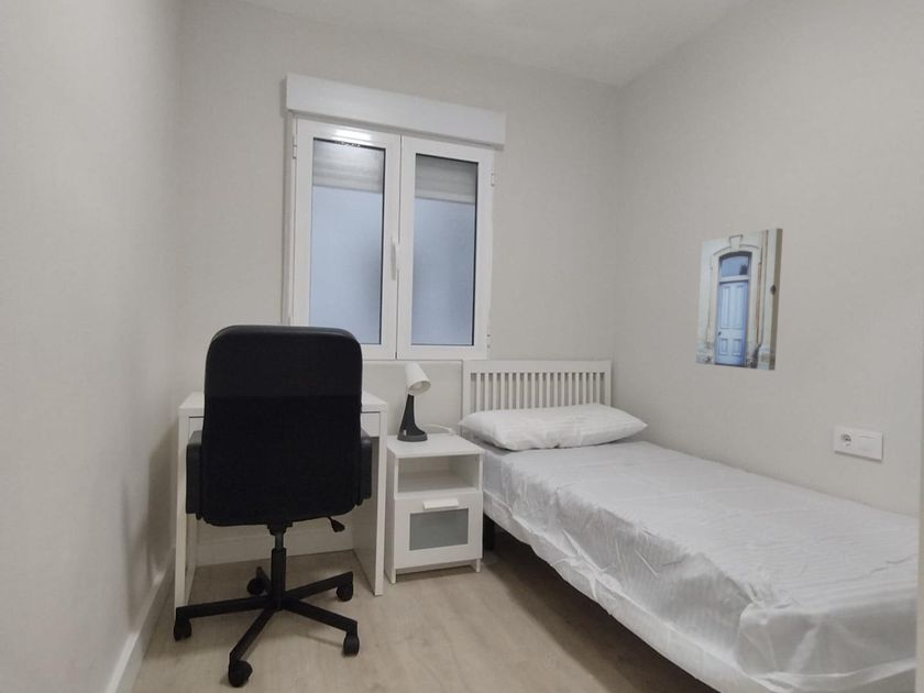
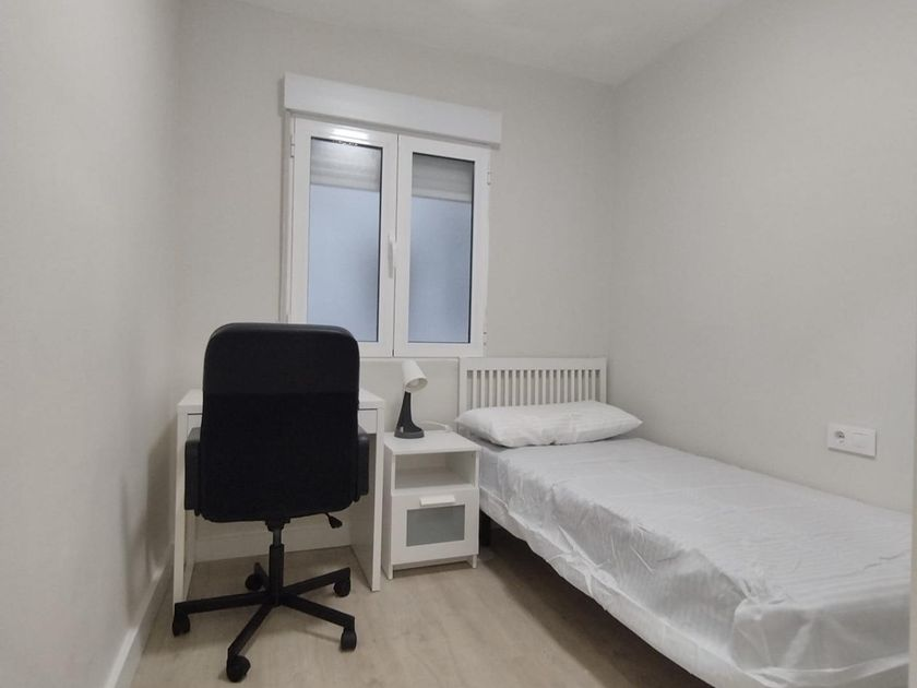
- wall art [695,227,784,372]
